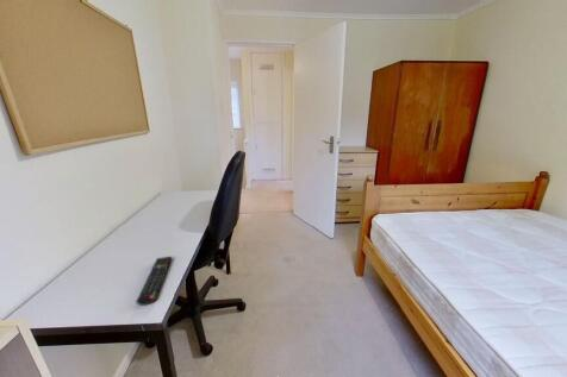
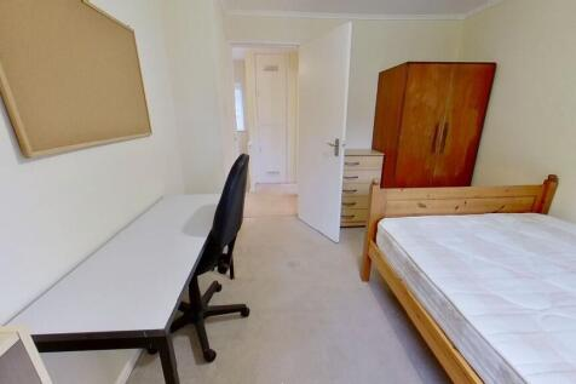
- remote control [135,256,173,307]
